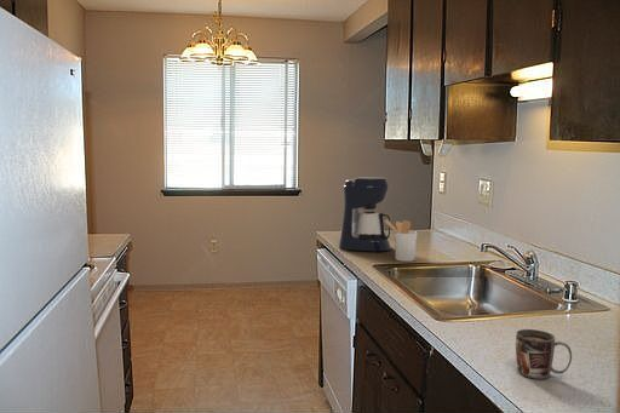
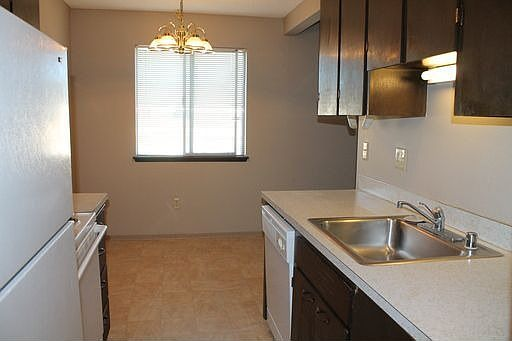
- mug [515,328,573,380]
- coffee maker [338,176,392,252]
- utensil holder [384,218,418,263]
